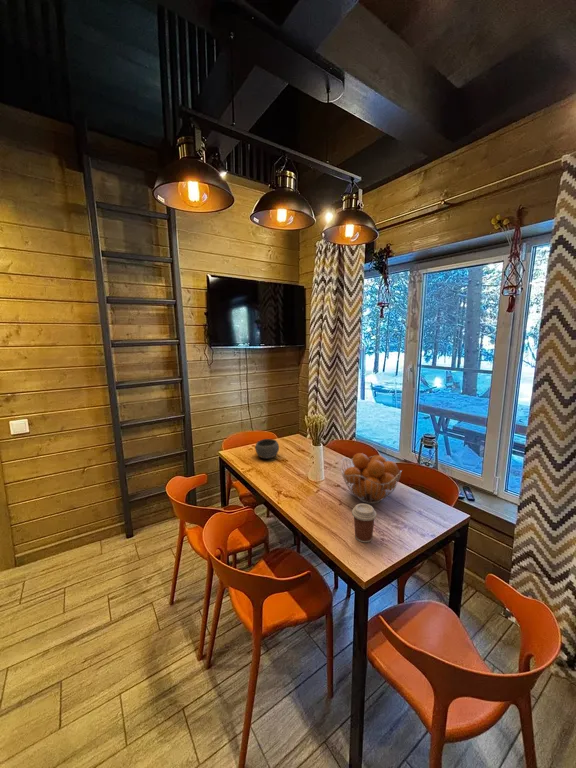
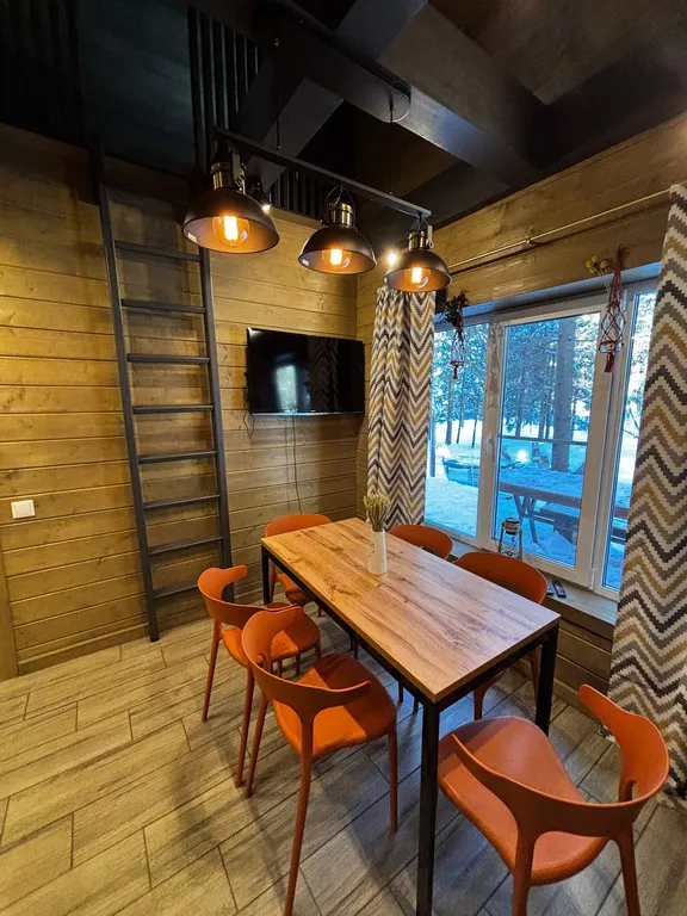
- fruit basket [340,452,403,505]
- coffee cup [351,503,378,544]
- bowl [254,438,280,460]
